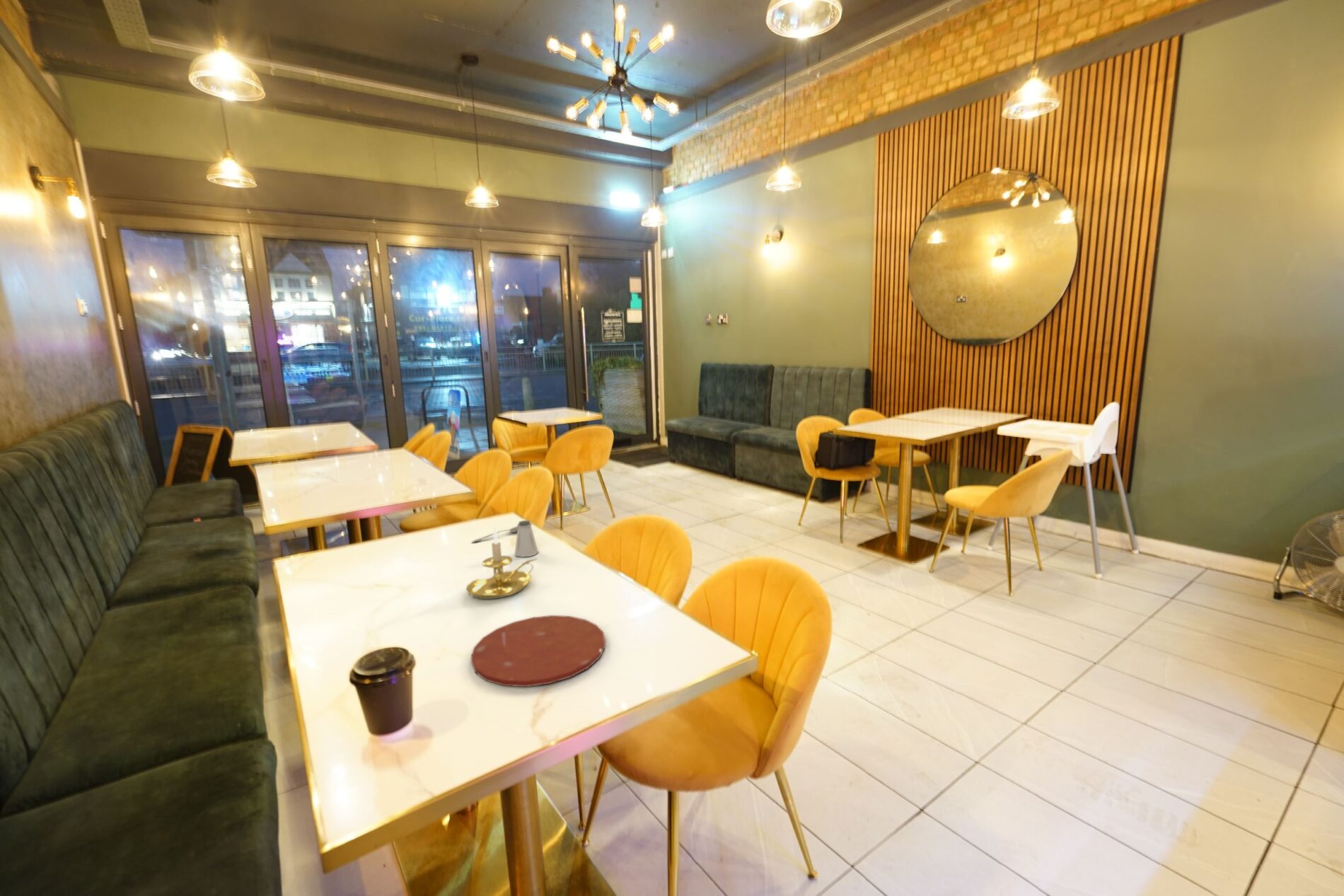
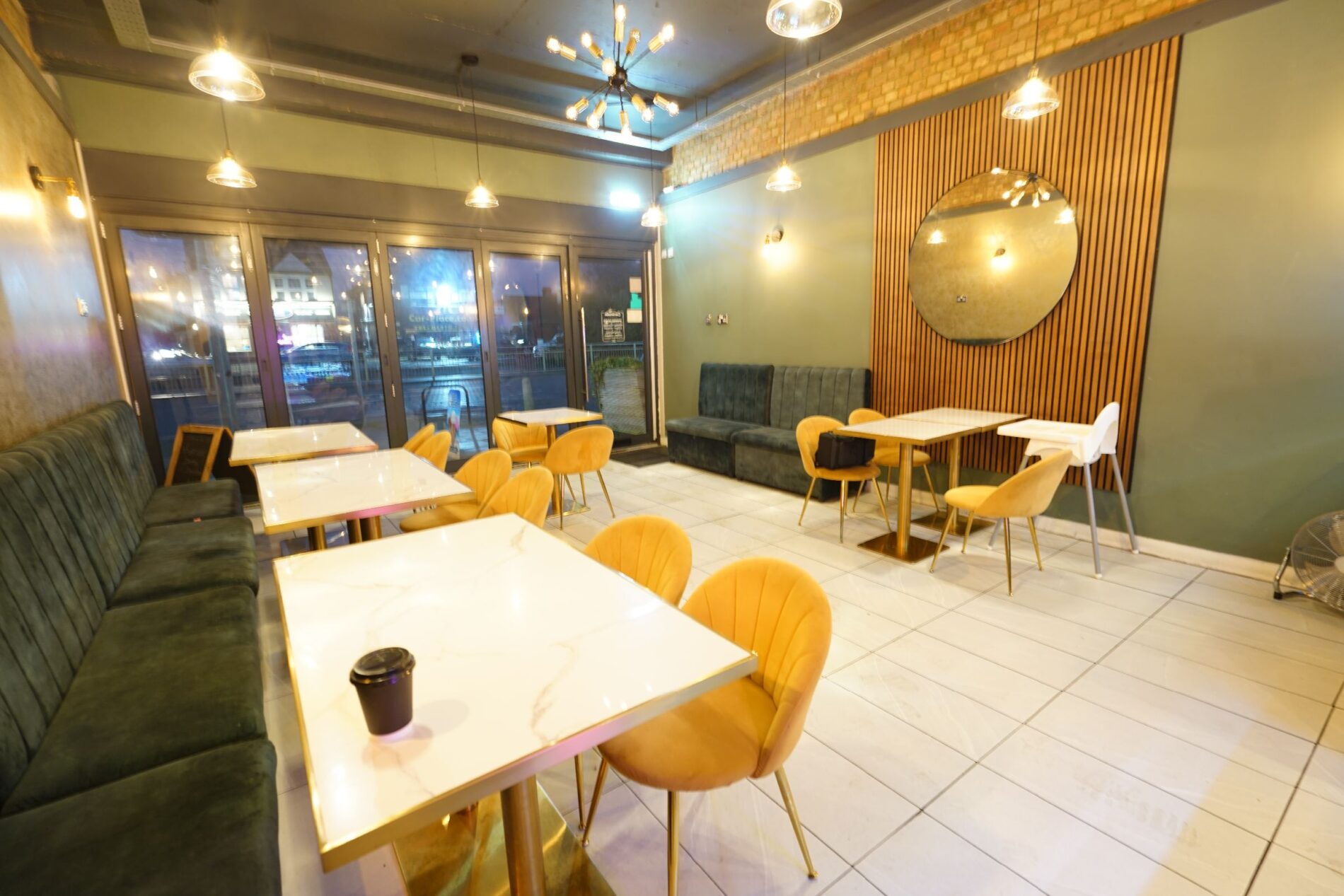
- plate [470,615,606,687]
- candle holder [465,525,538,600]
- spoon [472,525,518,543]
- saltshaker [514,520,539,558]
